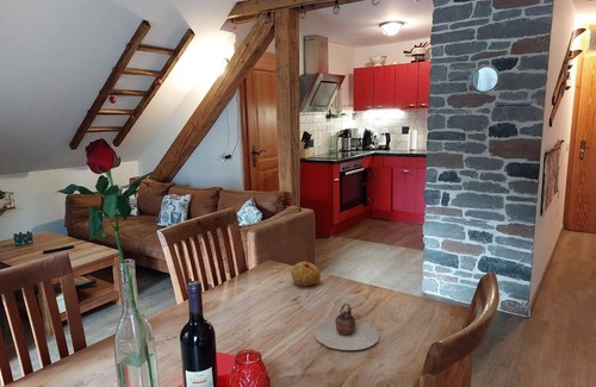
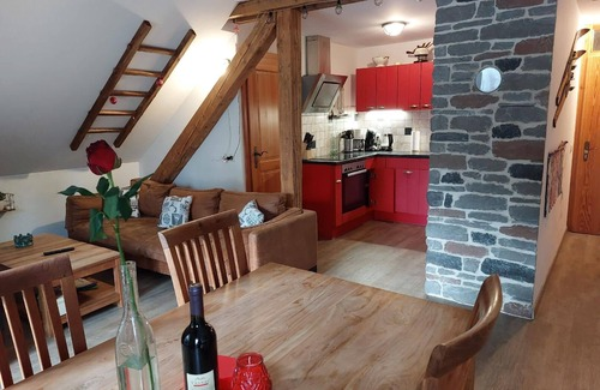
- teapot [312,302,380,351]
- fruit [290,261,322,287]
